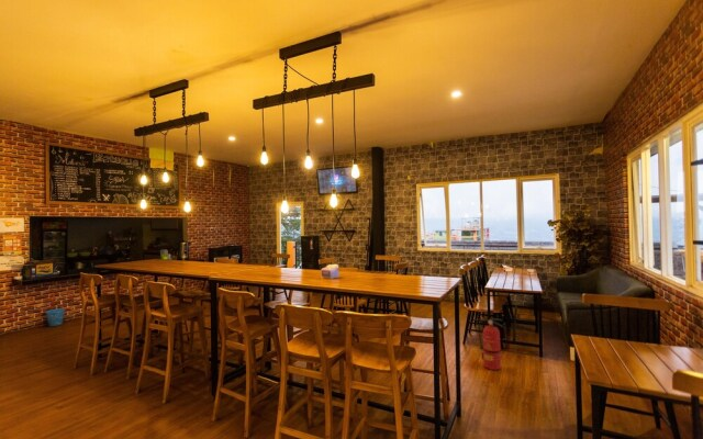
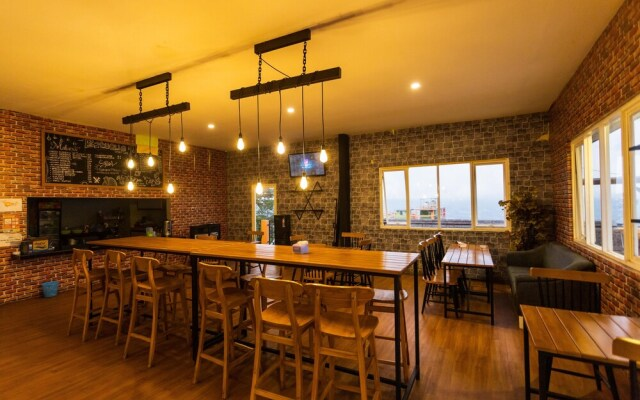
- fire extinguisher [478,317,504,371]
